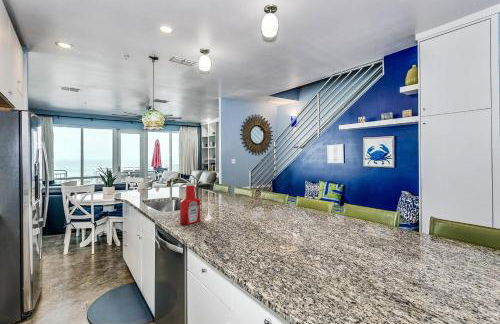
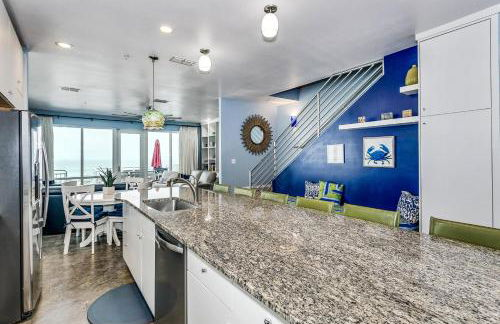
- soap bottle [179,182,201,226]
